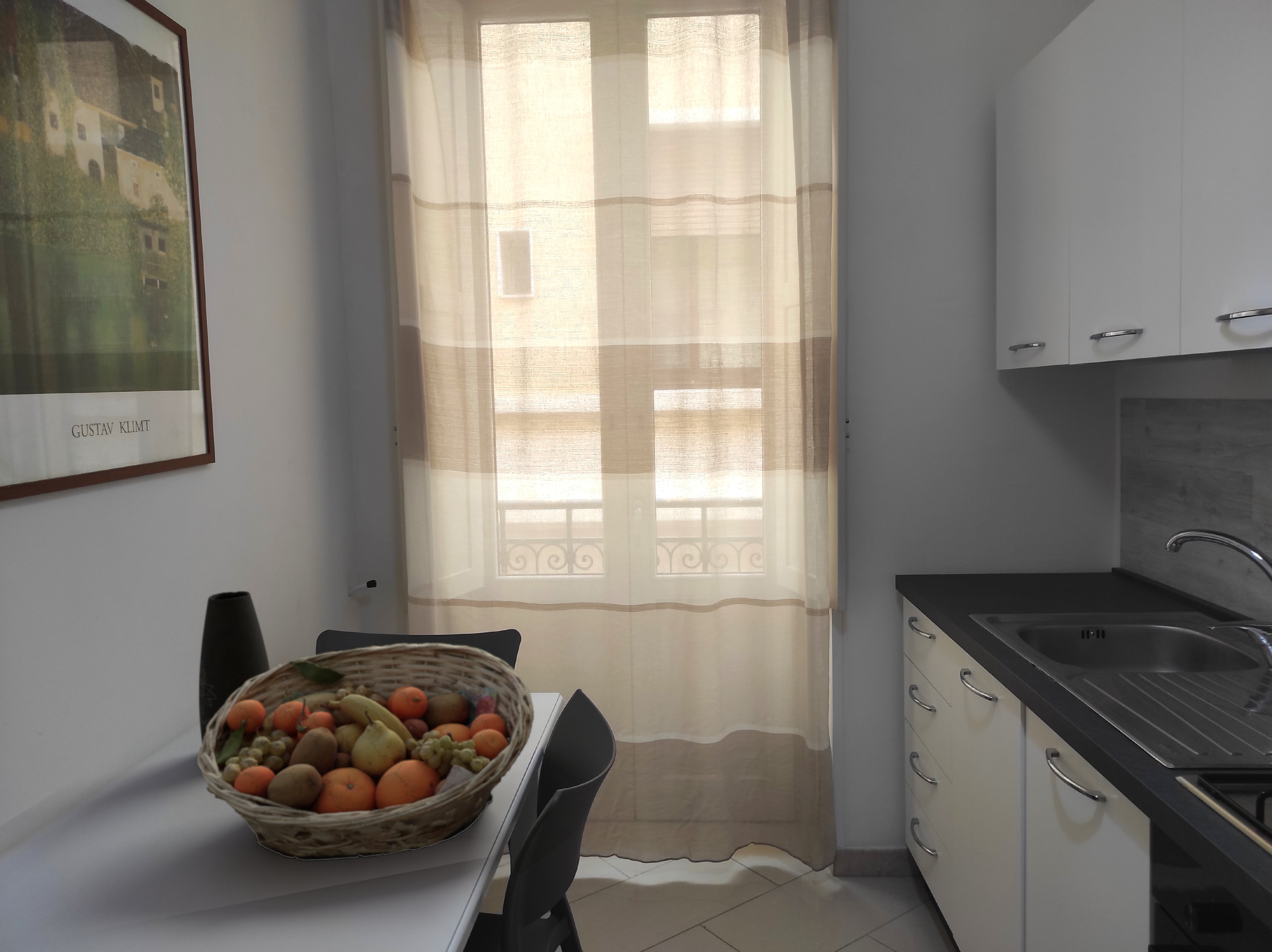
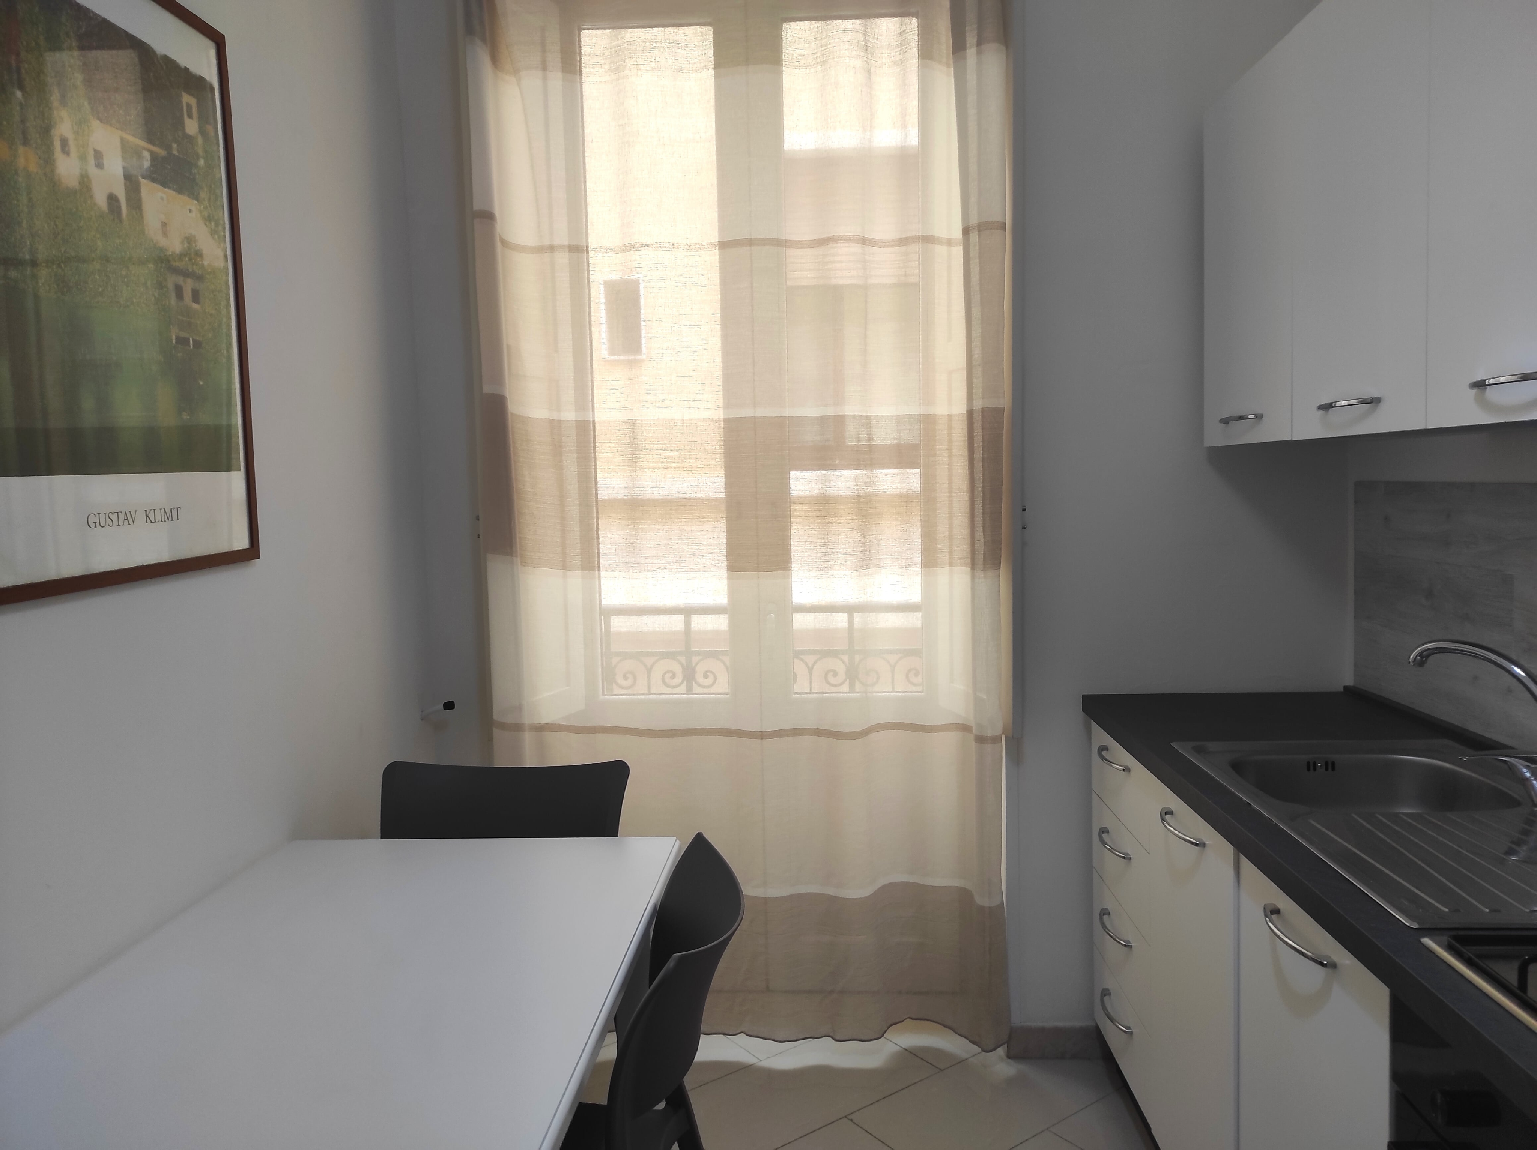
- vase [198,591,270,743]
- fruit basket [197,643,534,861]
